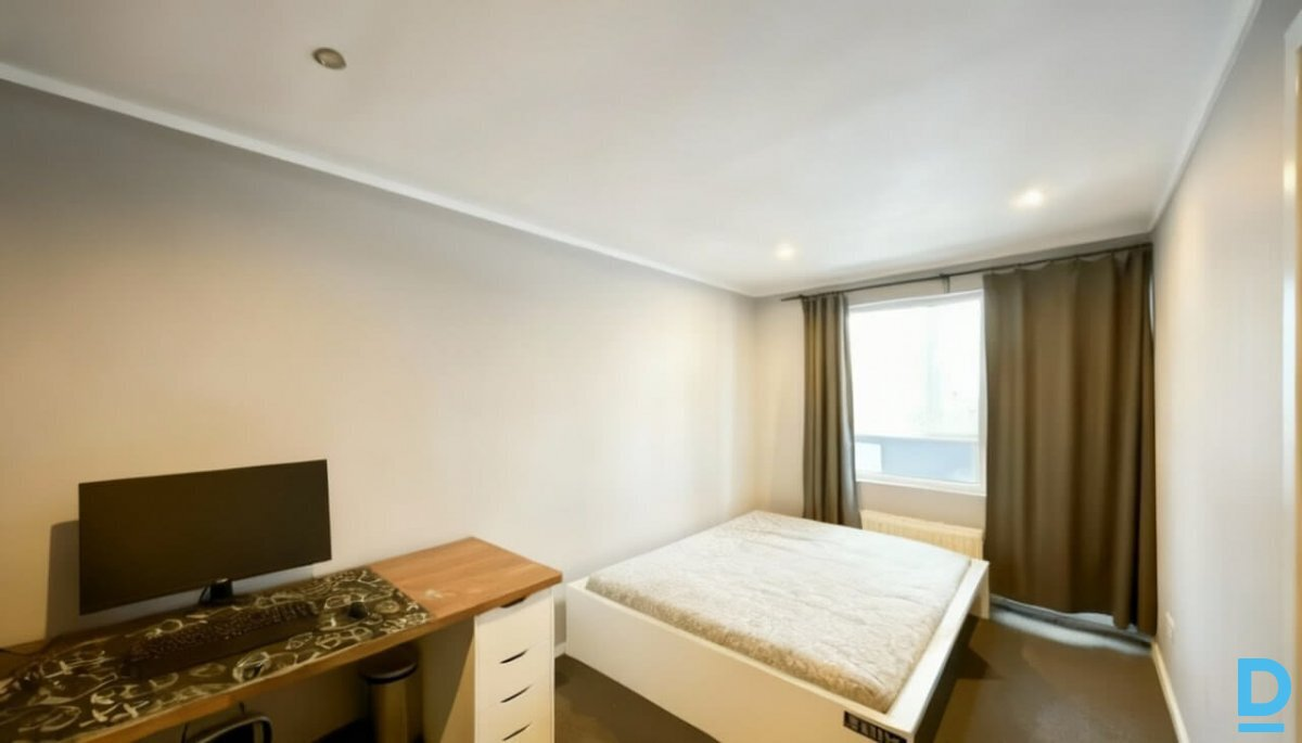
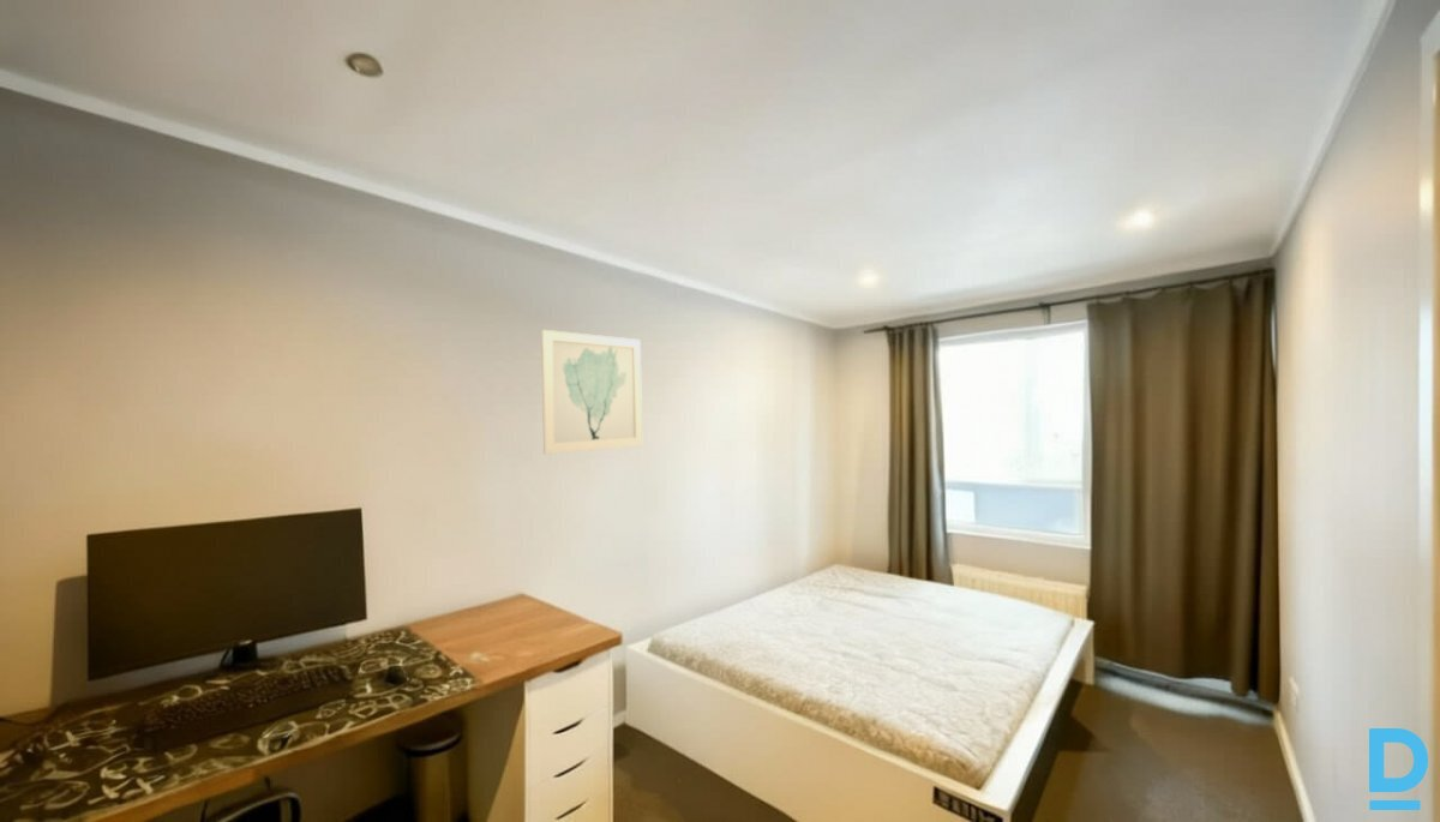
+ wall art [540,329,643,455]
